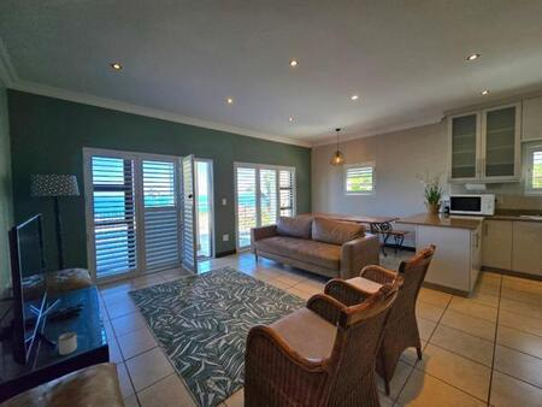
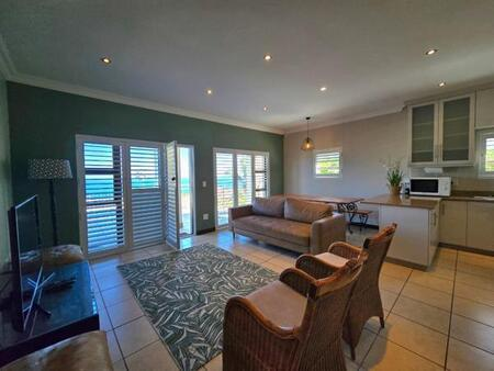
- mug [57,330,78,356]
